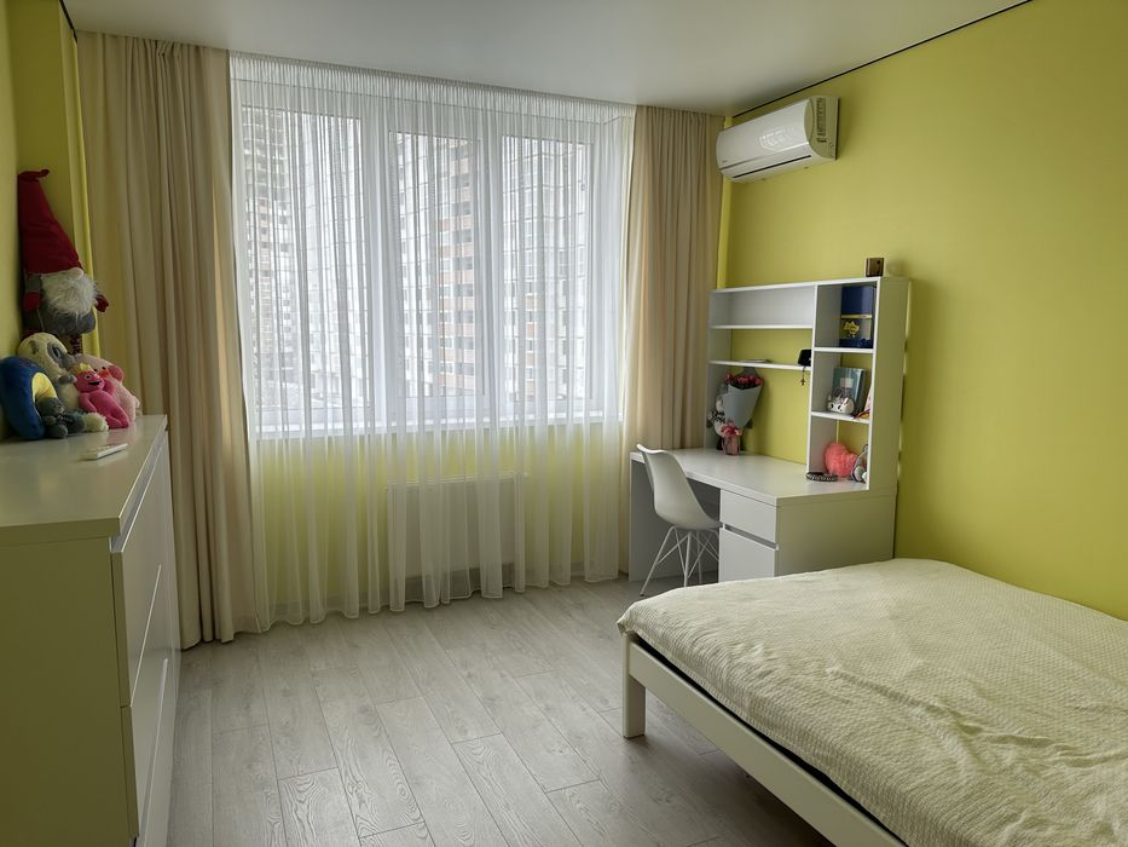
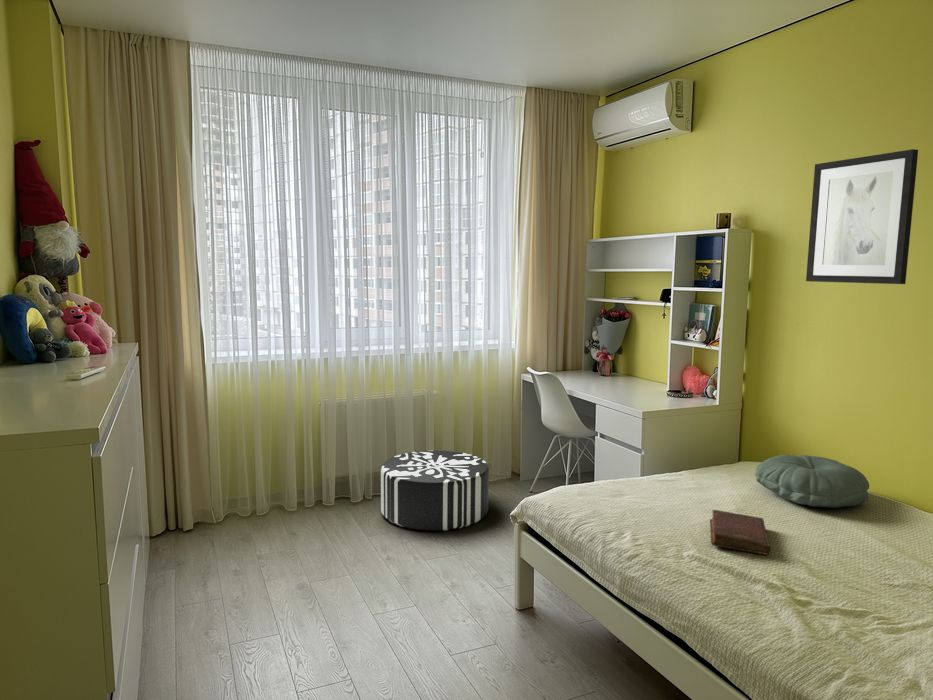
+ pillow [754,454,870,509]
+ pouf [380,450,490,532]
+ diary [709,509,771,556]
+ wall art [805,148,919,285]
